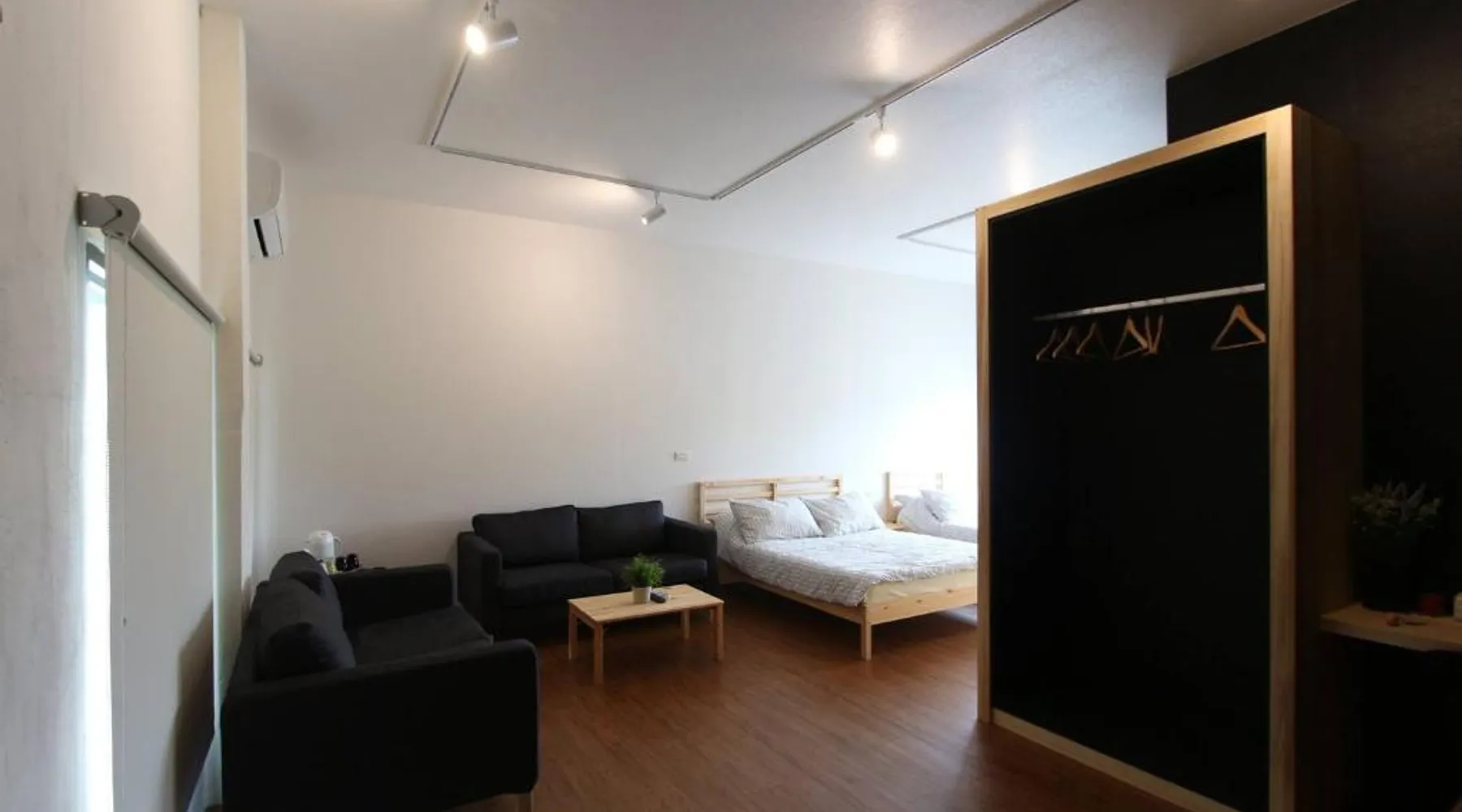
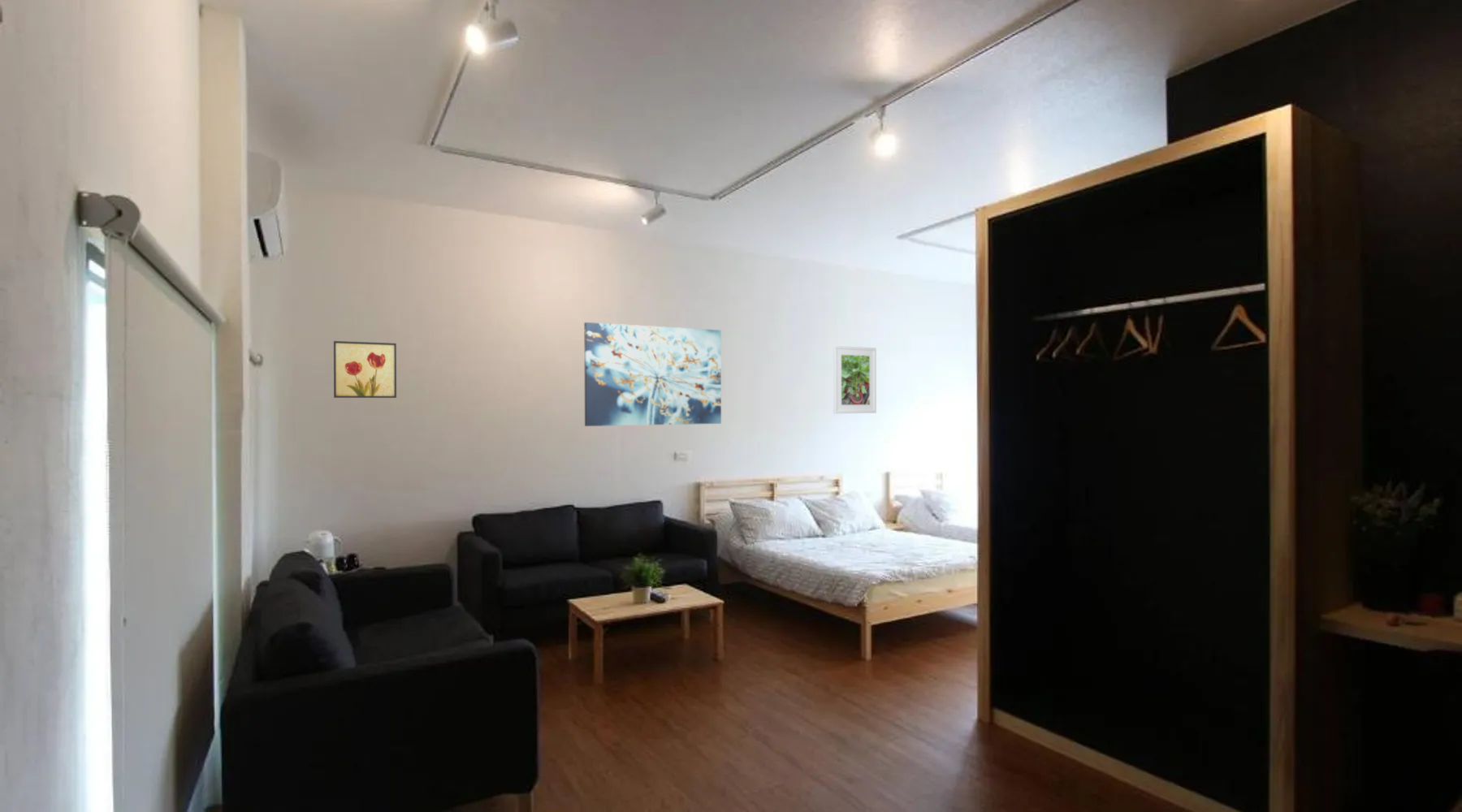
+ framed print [833,345,877,414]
+ wall art [583,322,722,427]
+ wall art [333,340,397,399]
